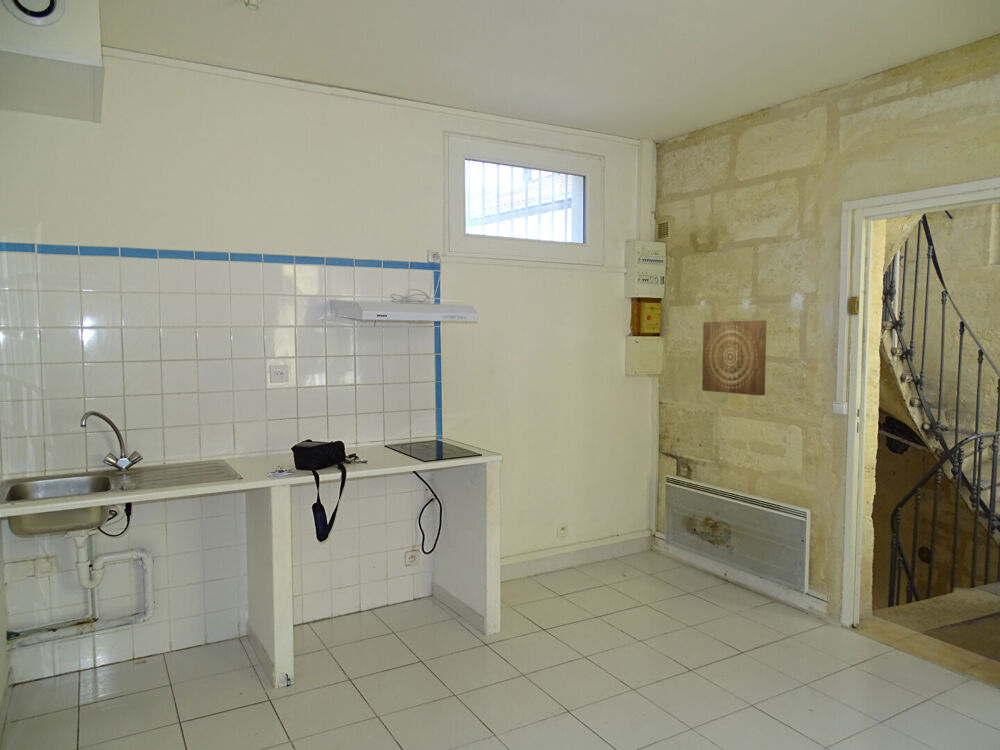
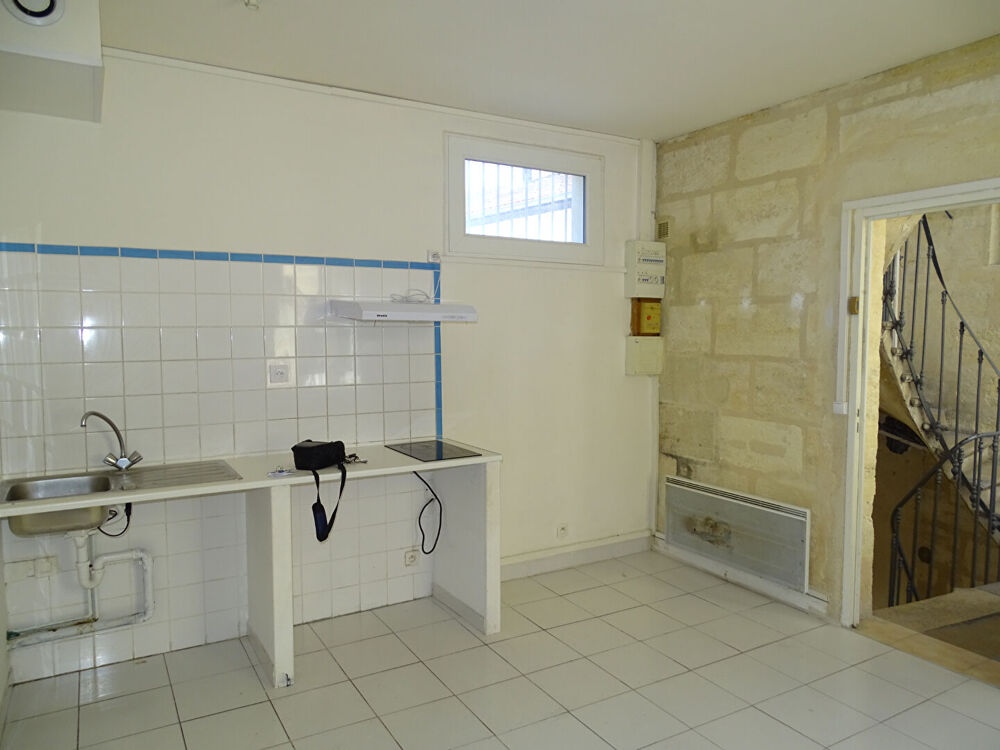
- wall art [701,319,767,396]
